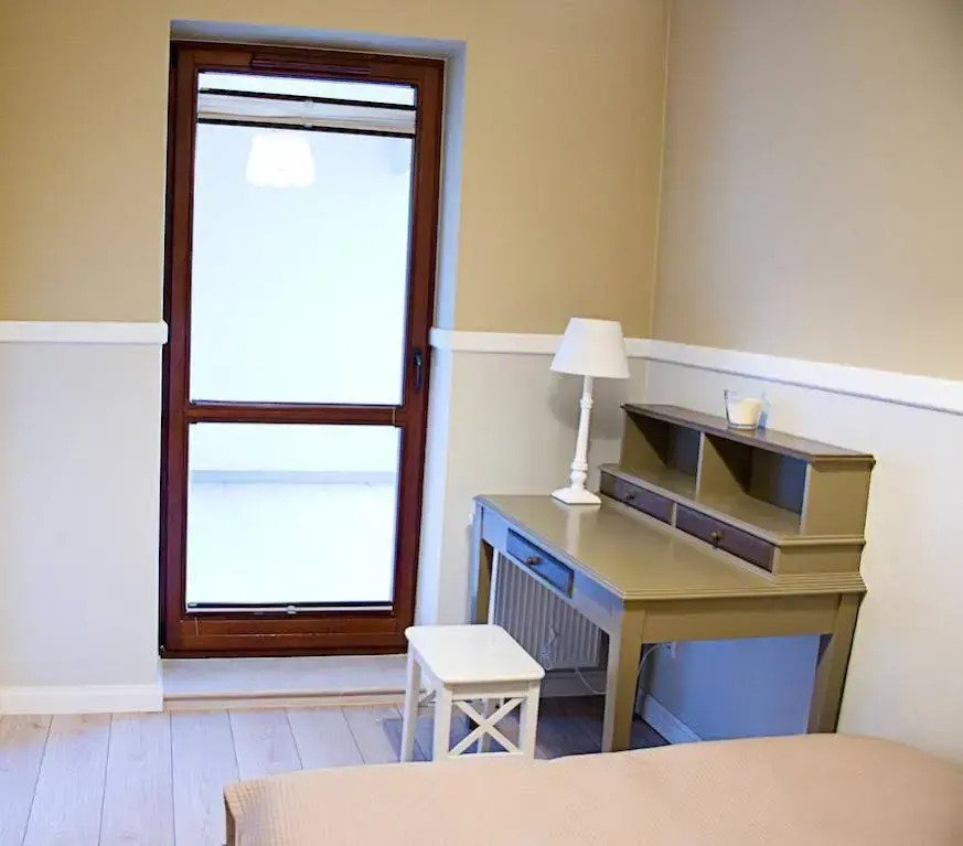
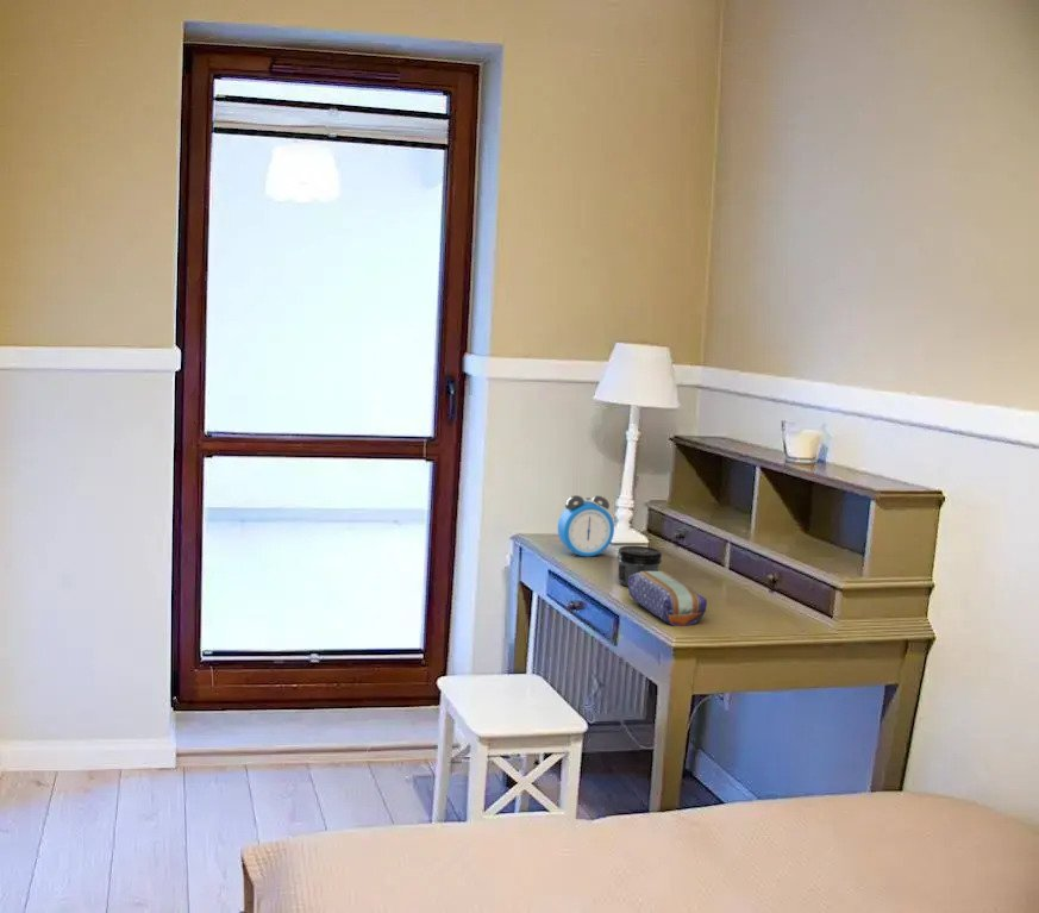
+ alarm clock [557,494,615,558]
+ jar [616,545,663,587]
+ pencil case [627,570,708,627]
